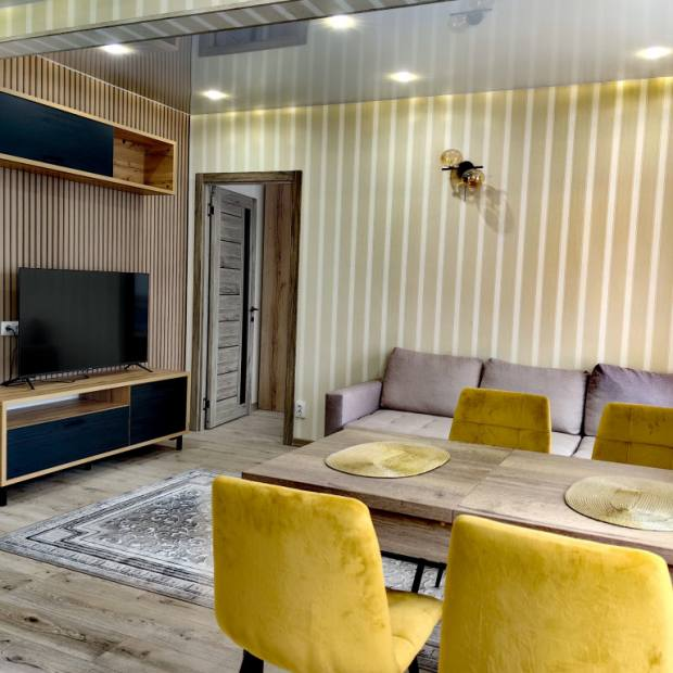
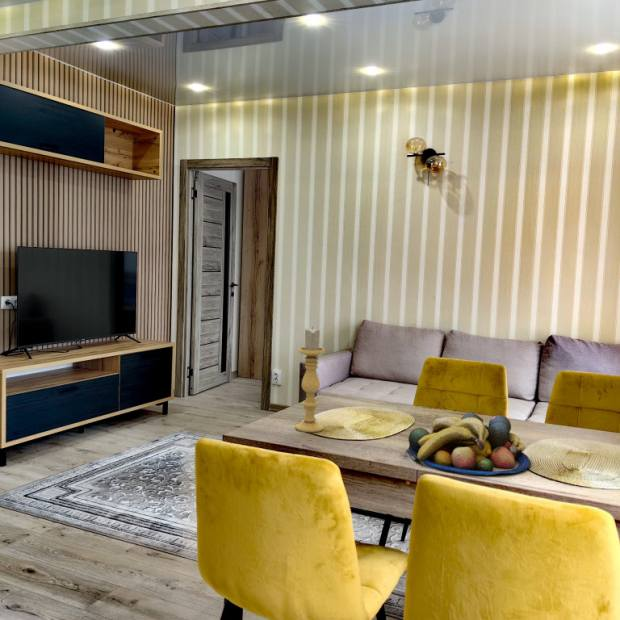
+ candle holder [295,326,326,433]
+ fruit bowl [405,412,532,476]
